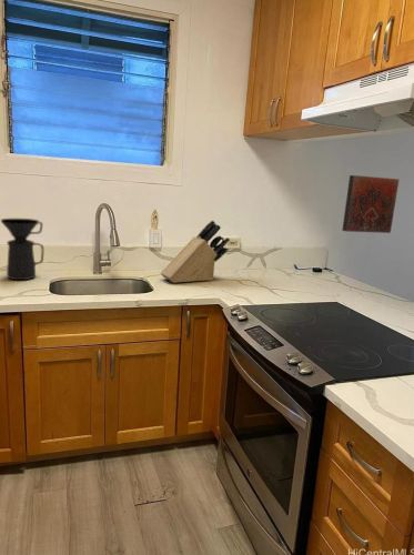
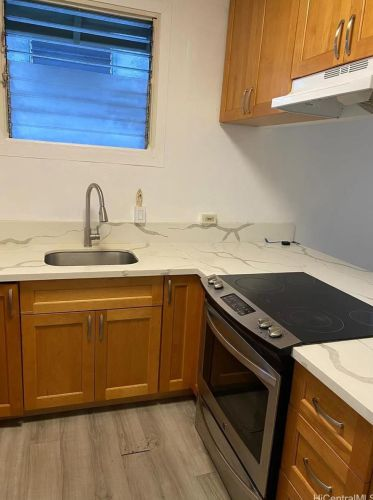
- decorative tile [341,174,401,234]
- knife block [160,220,231,284]
- coffee maker [0,218,44,281]
